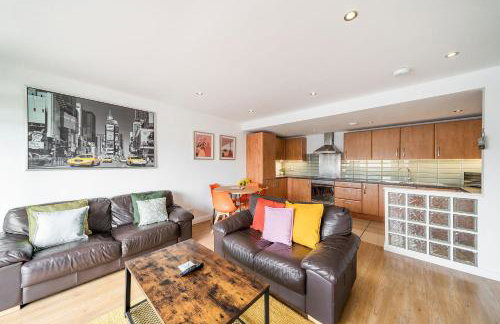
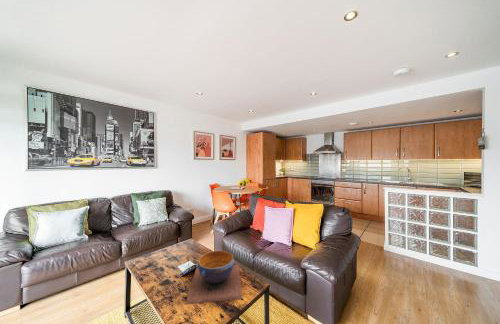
+ decorative bowl [185,250,243,305]
